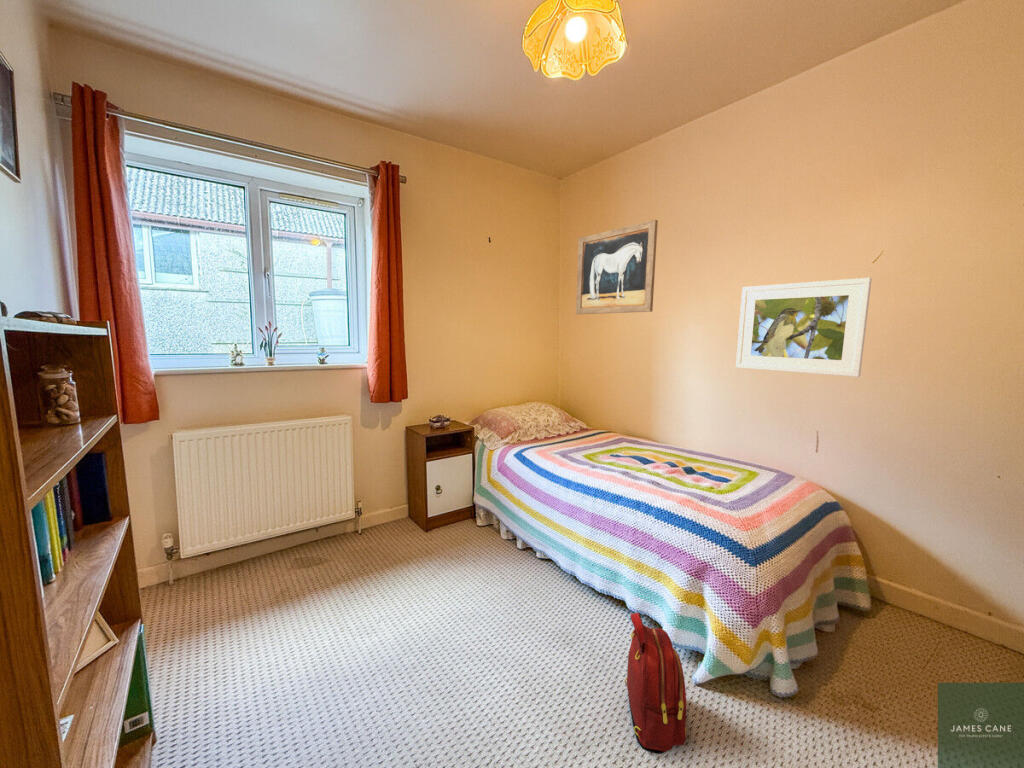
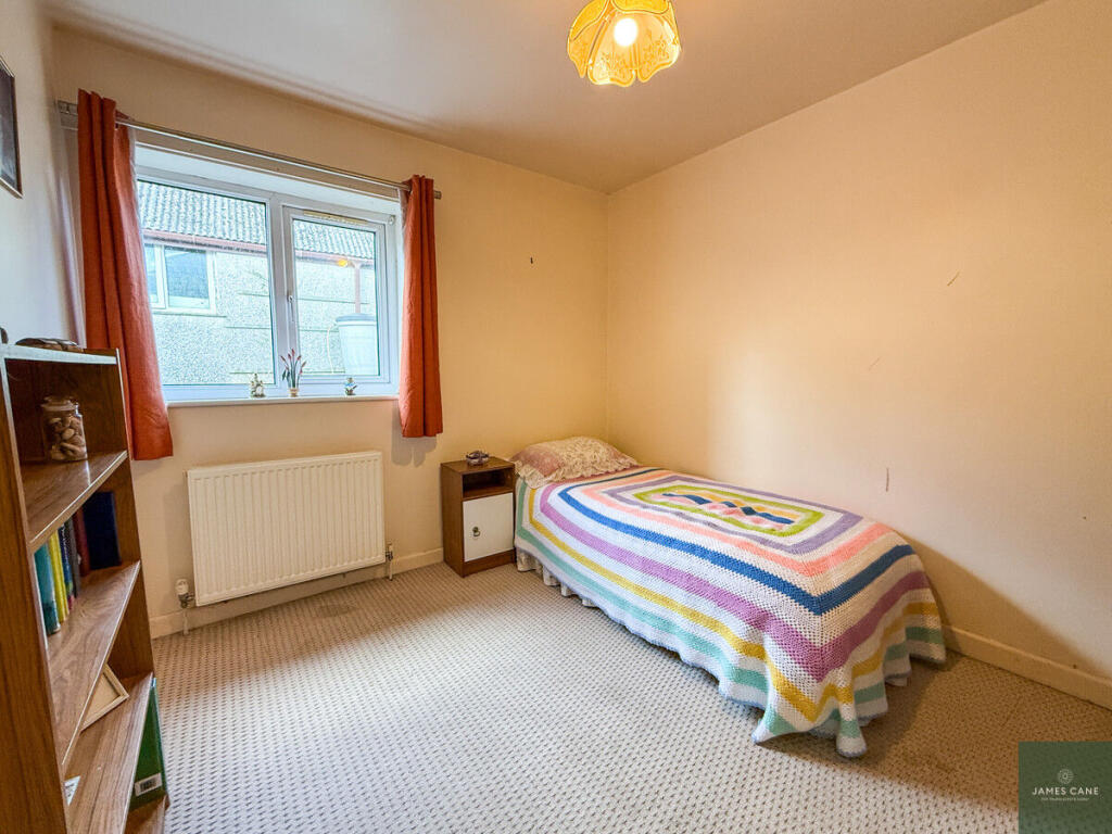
- backpack [624,612,687,755]
- wall art [575,219,659,315]
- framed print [735,277,873,378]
